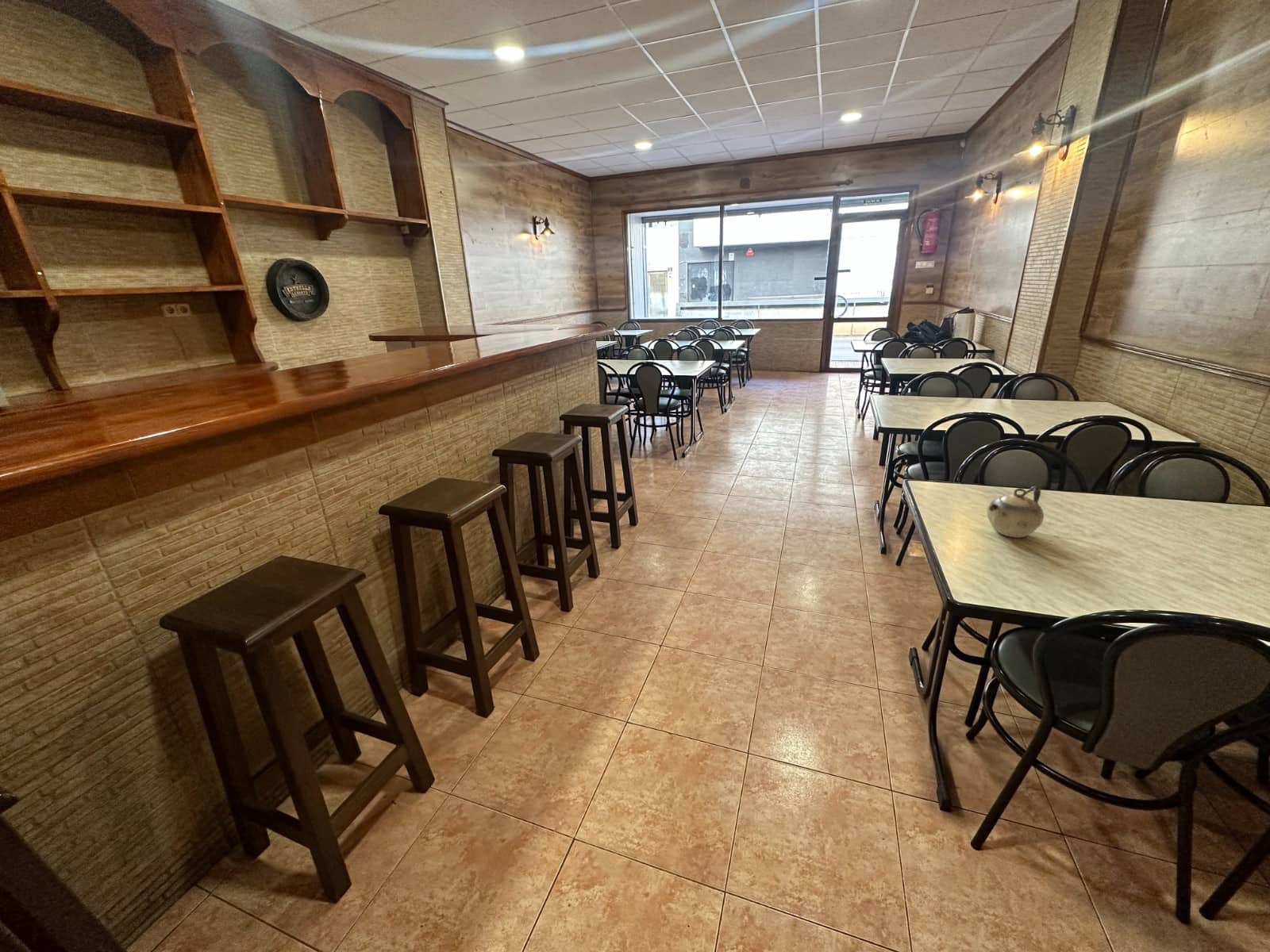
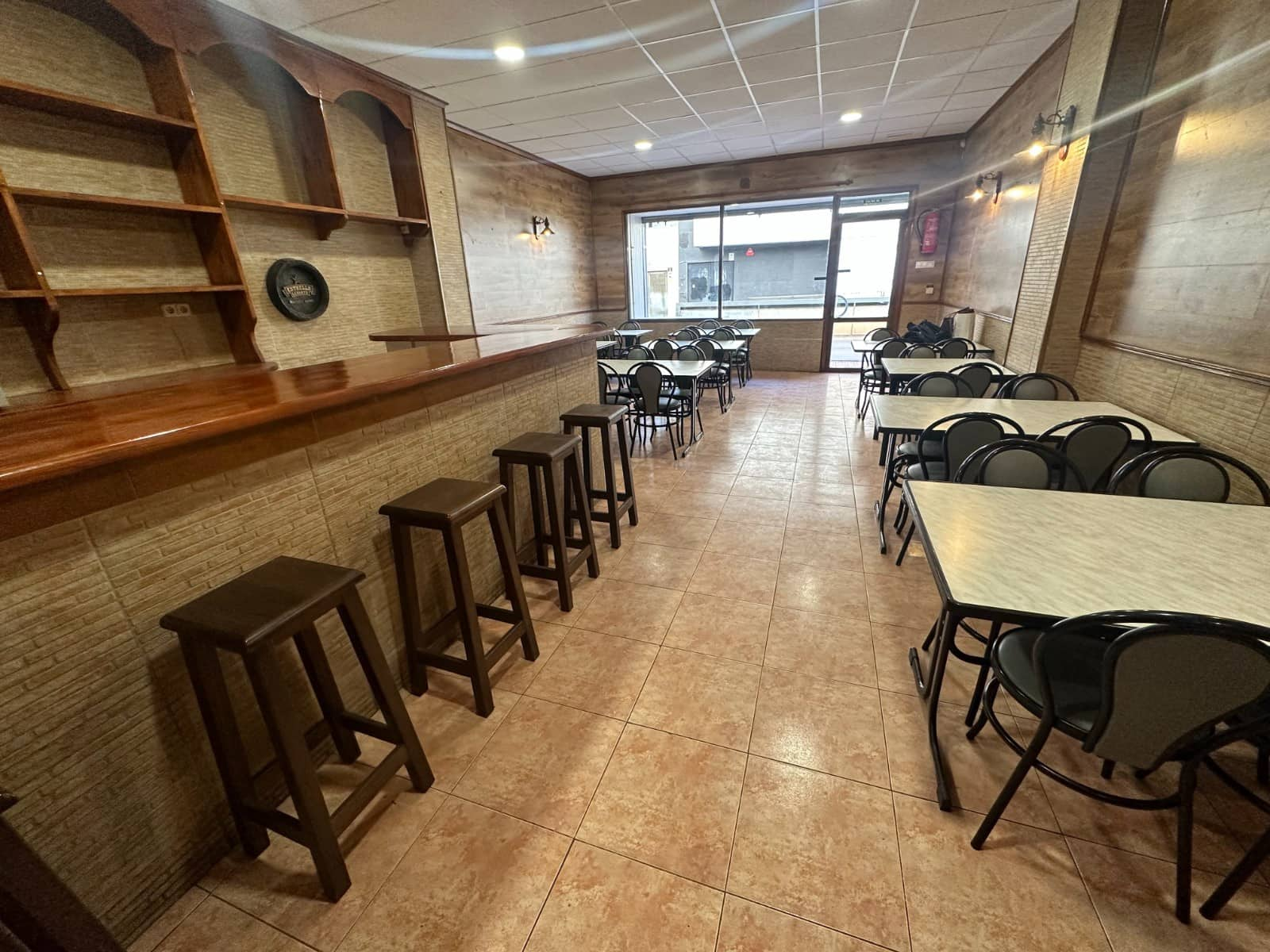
- teapot [987,486,1045,539]
